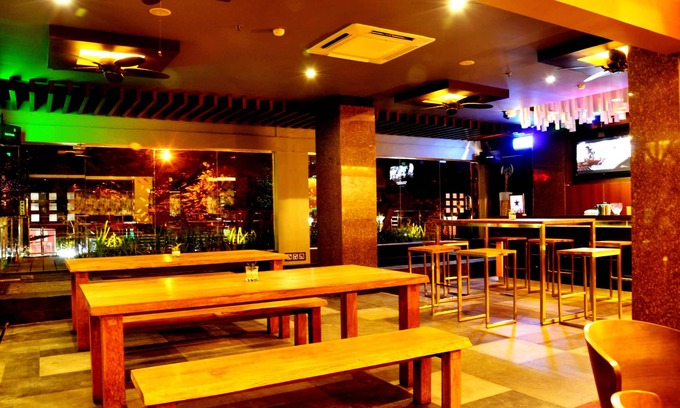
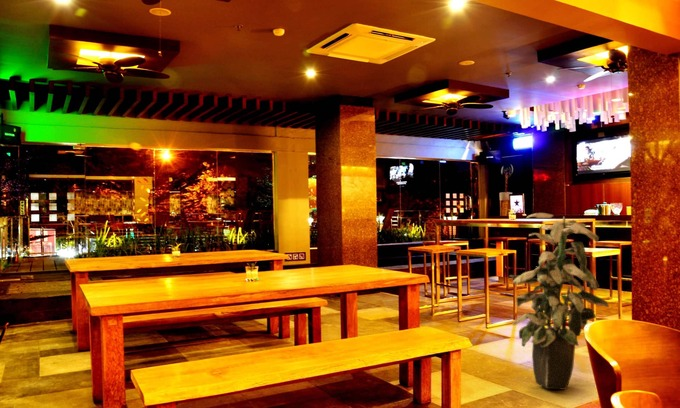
+ indoor plant [509,212,610,391]
